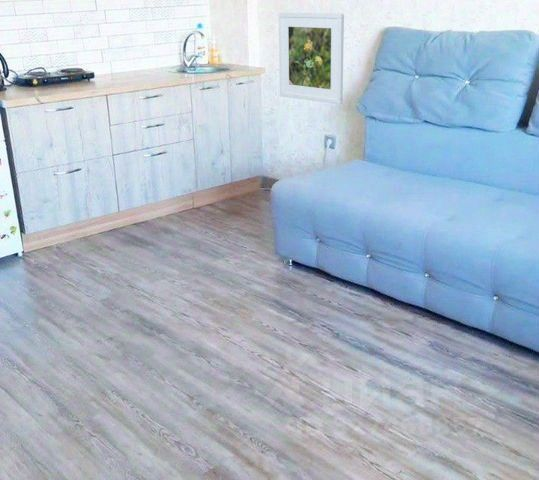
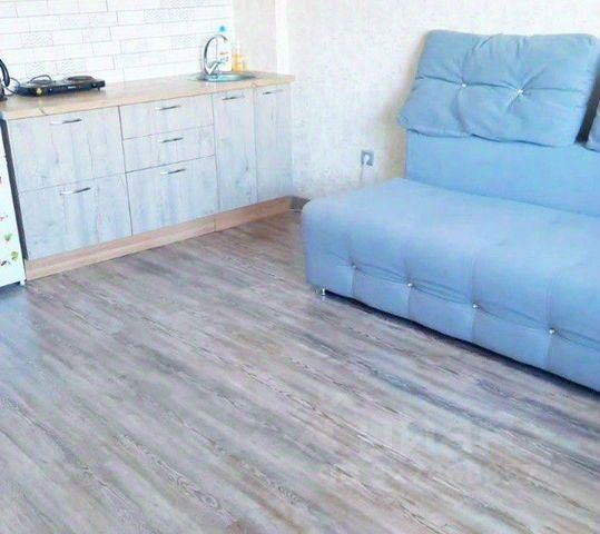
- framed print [278,12,345,105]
